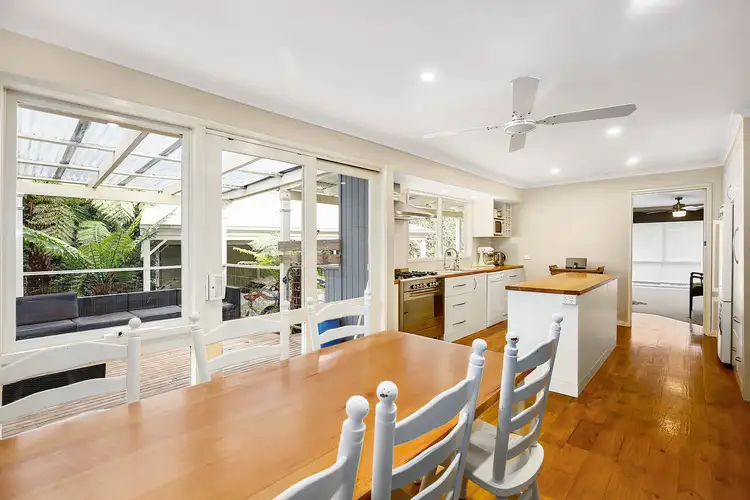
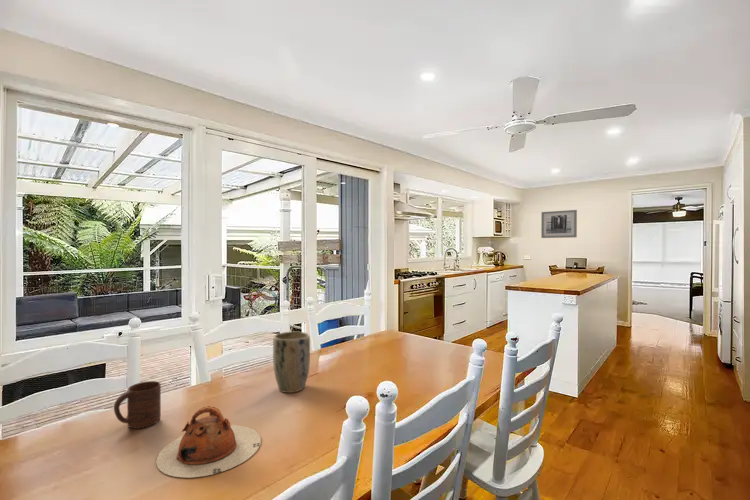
+ wall art [540,209,578,239]
+ plant pot [272,331,311,394]
+ teapot [155,405,262,479]
+ cup [113,380,162,429]
